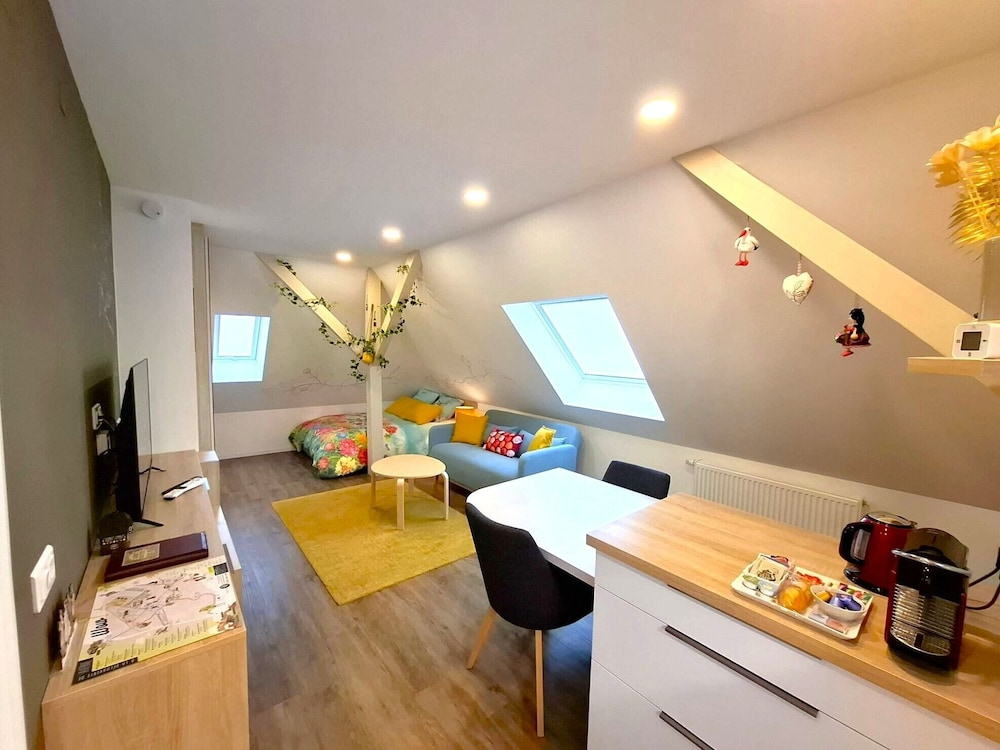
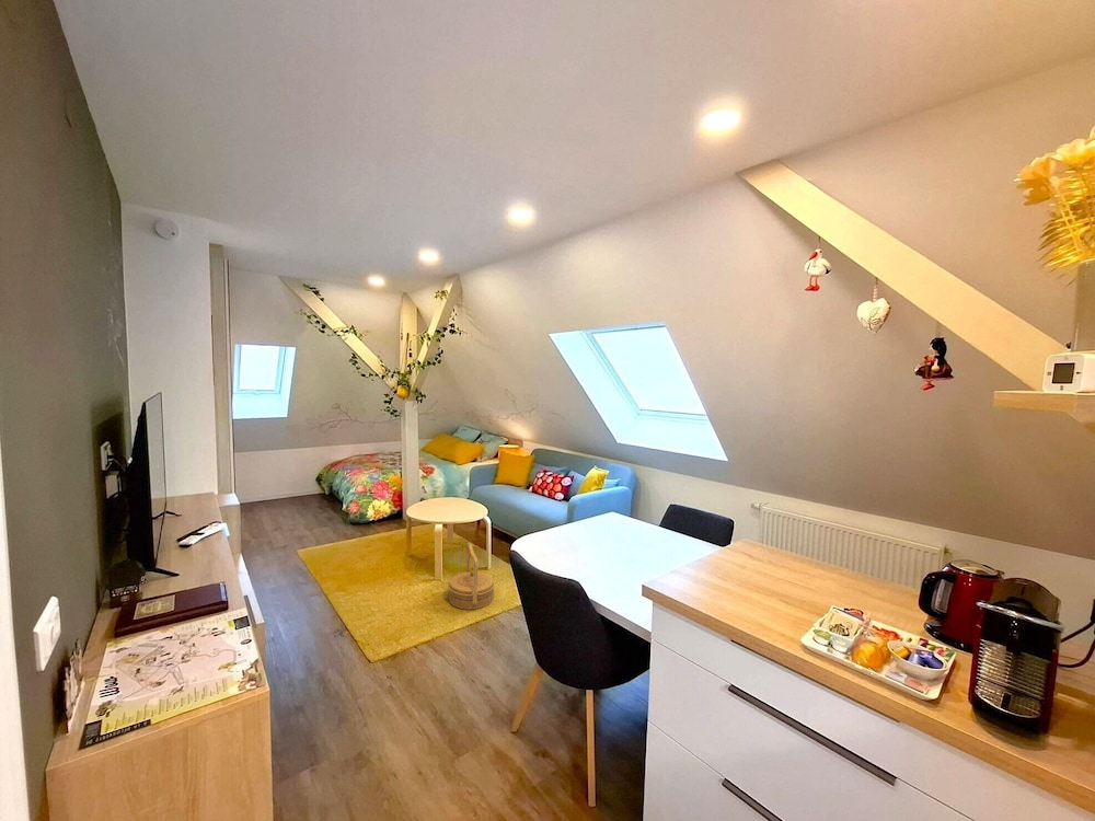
+ basket [447,542,496,611]
